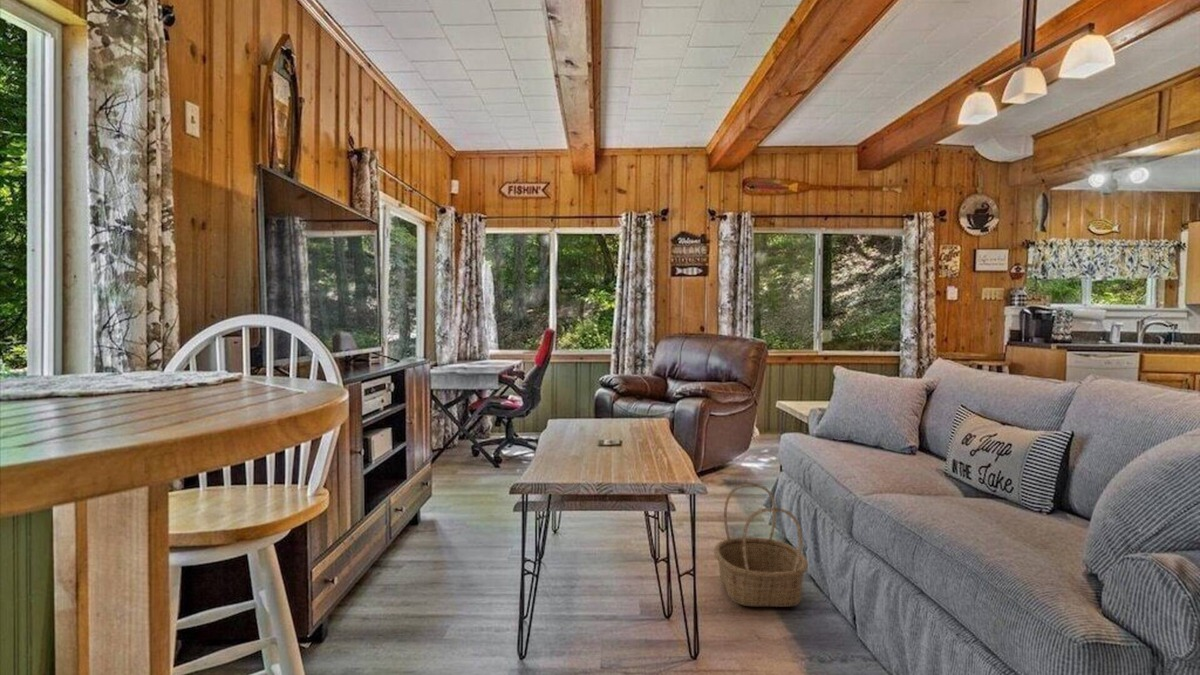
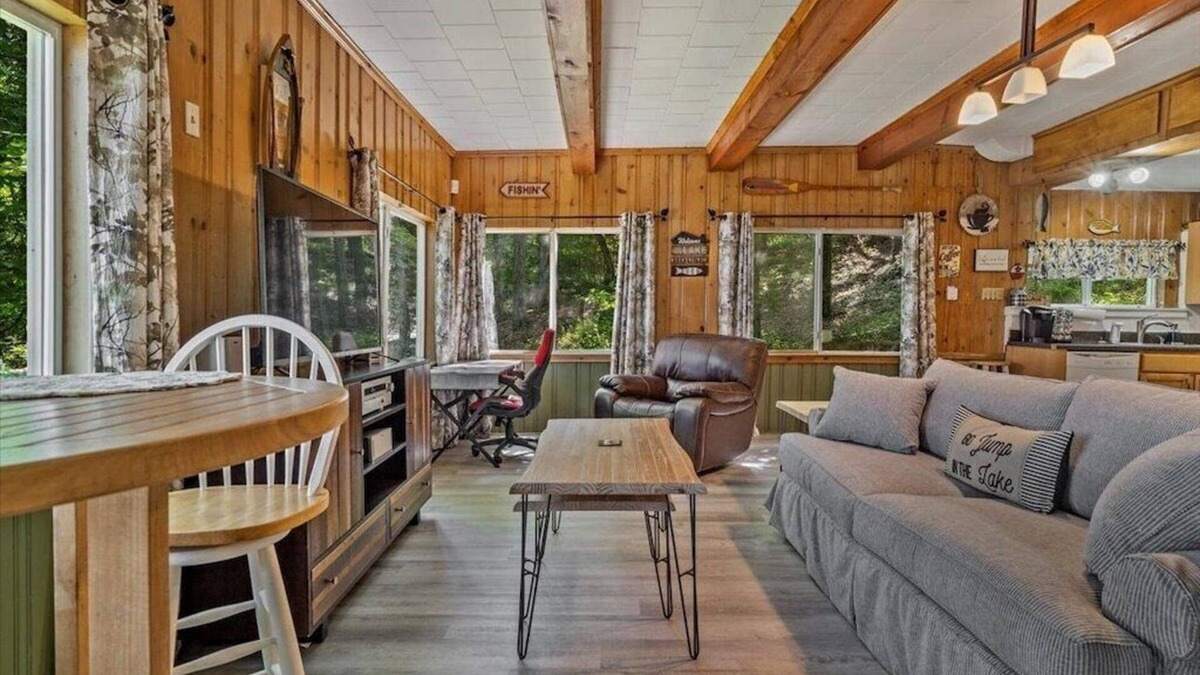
- basket [713,483,809,608]
